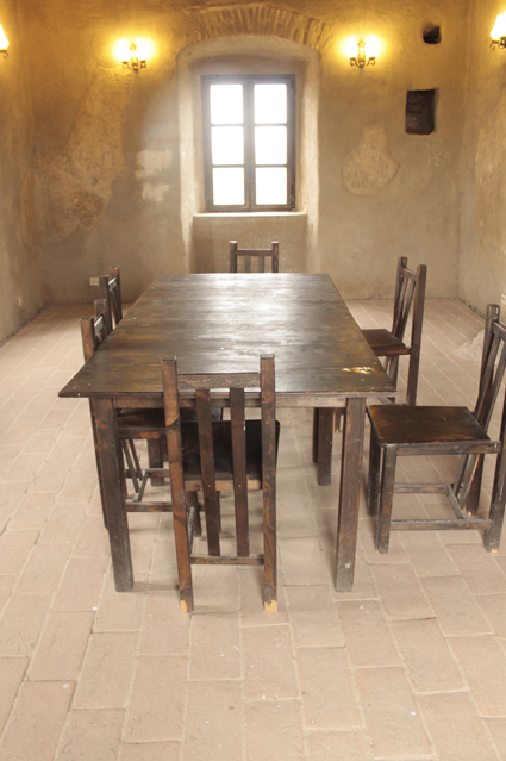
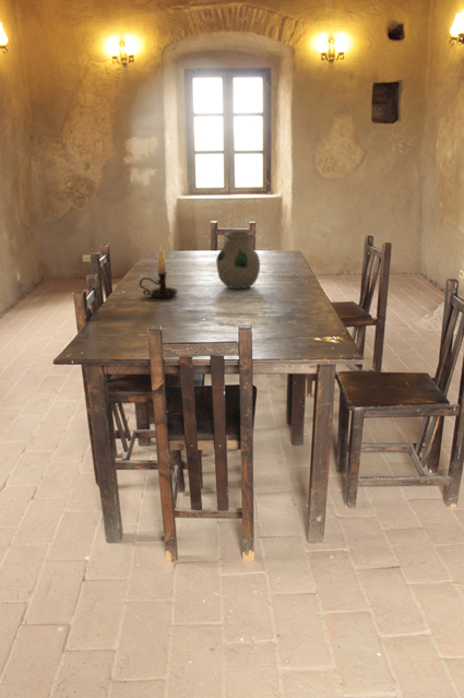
+ candle holder [139,244,179,299]
+ vase [215,229,261,289]
